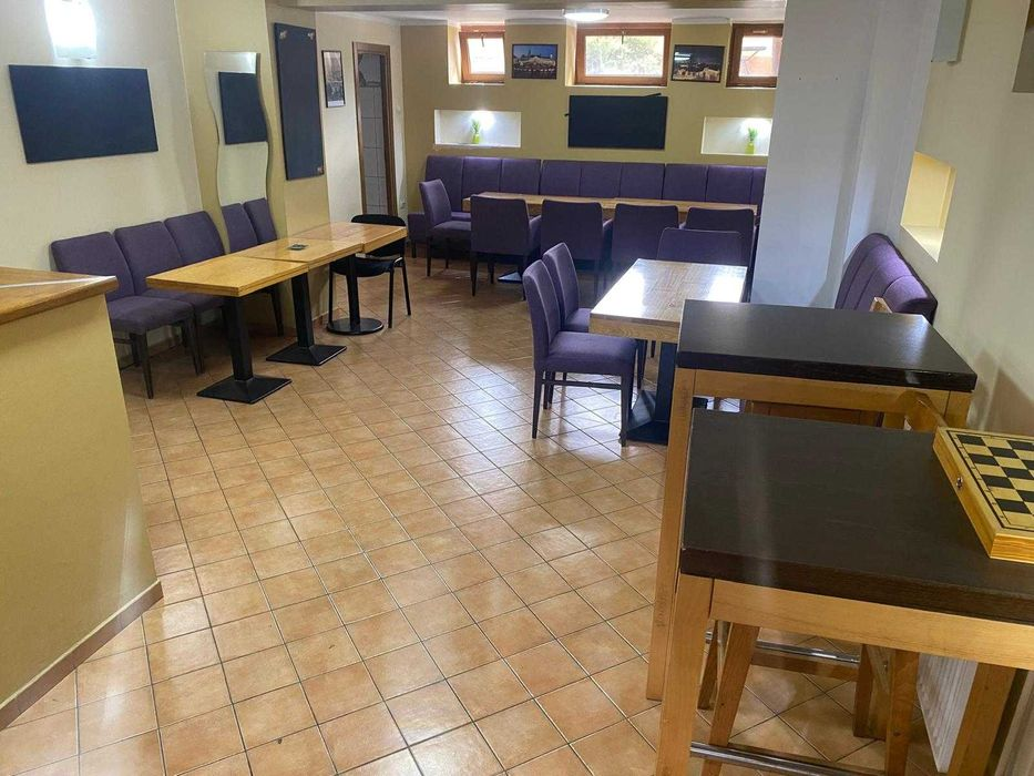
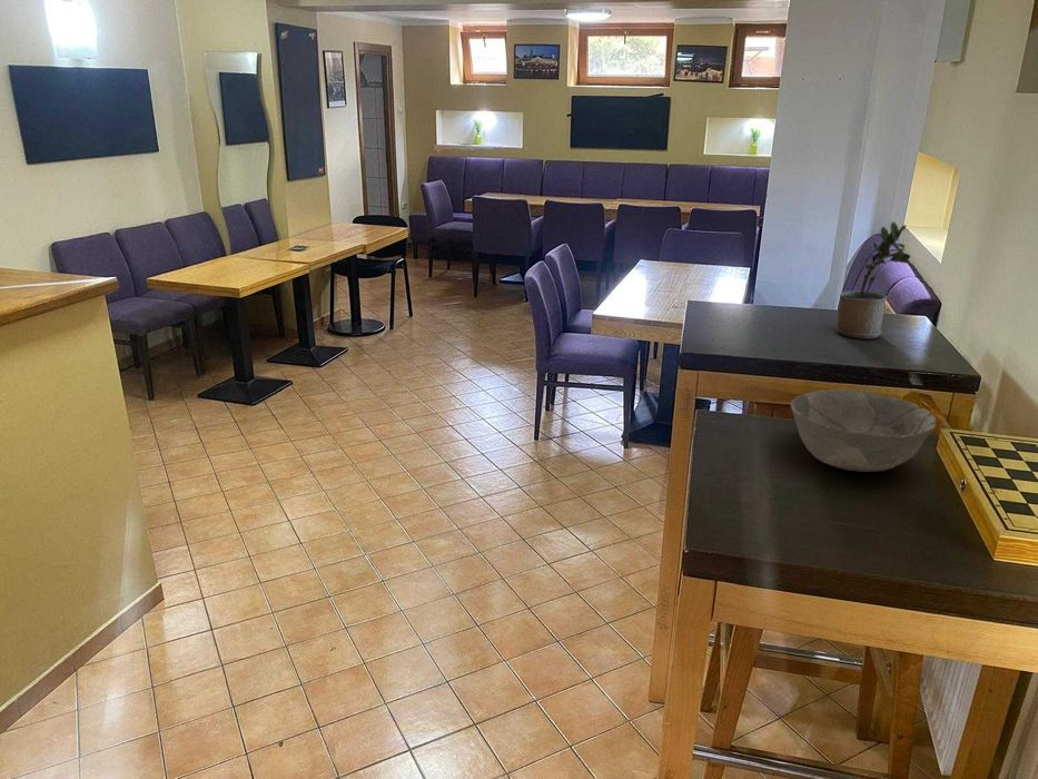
+ bowl [790,388,937,473]
+ potted plant [833,221,911,341]
